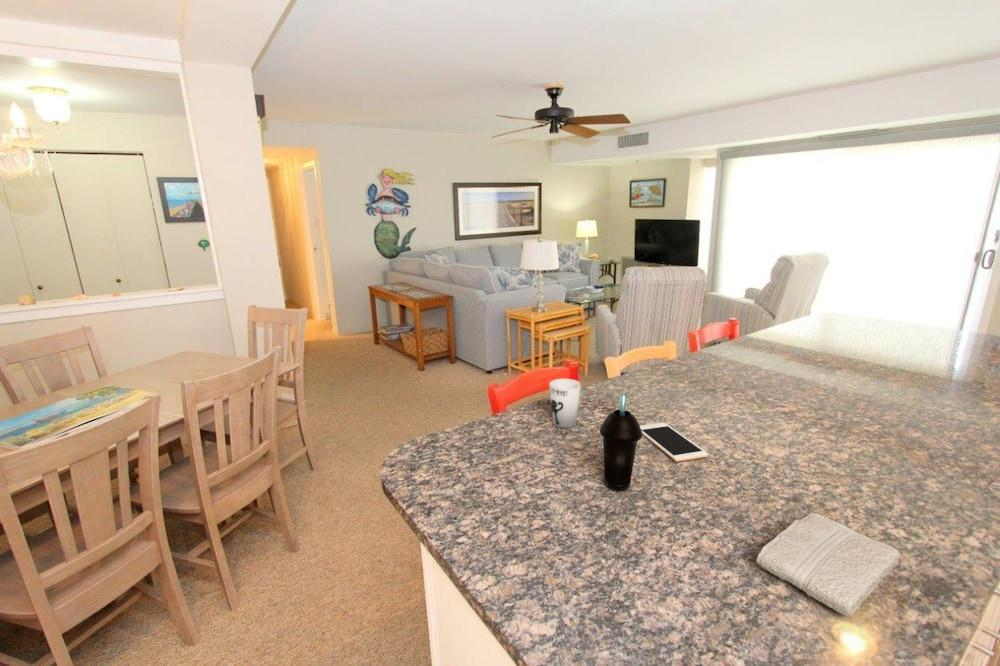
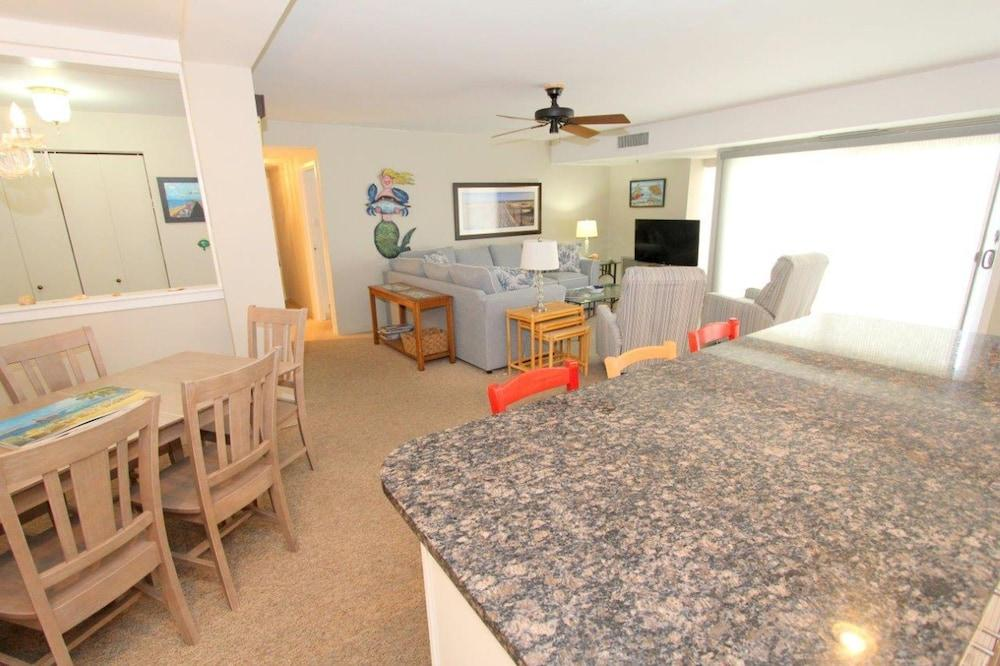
- cup [599,393,643,492]
- cell phone [640,422,709,462]
- cup [548,378,582,429]
- washcloth [756,513,901,618]
